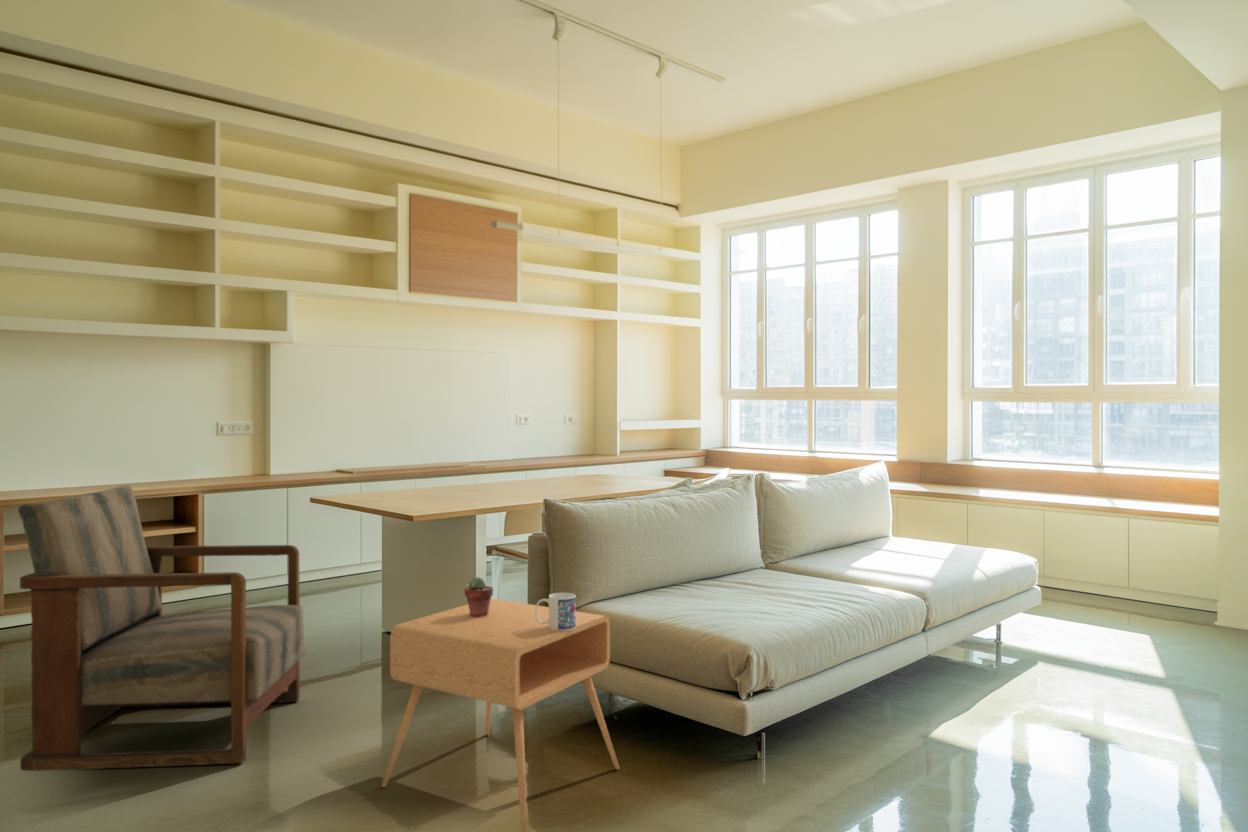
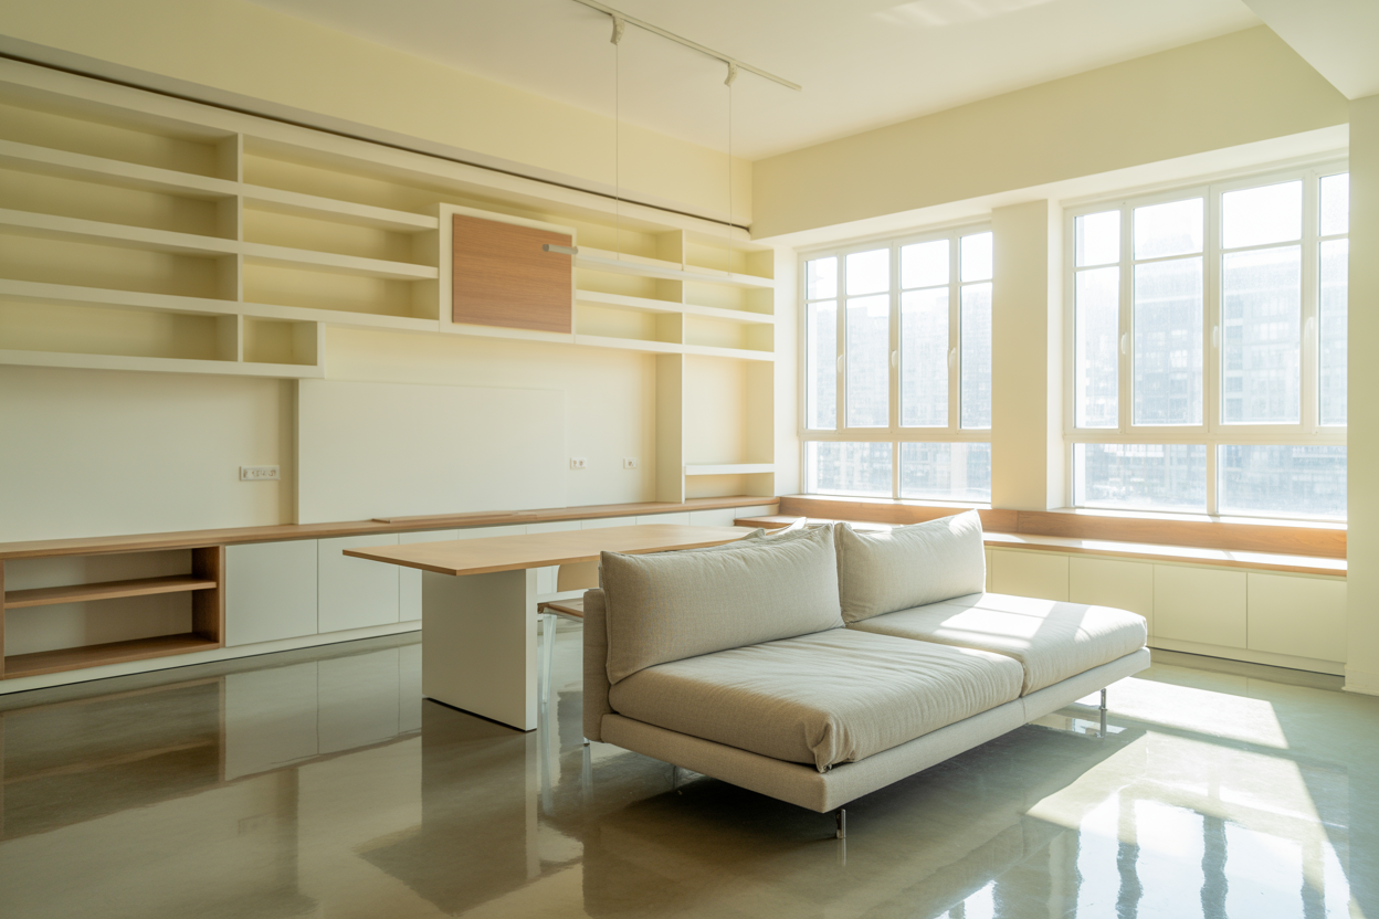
- armchair [17,484,307,772]
- mug [535,592,577,631]
- potted succulent [463,576,494,617]
- side table [380,597,621,832]
